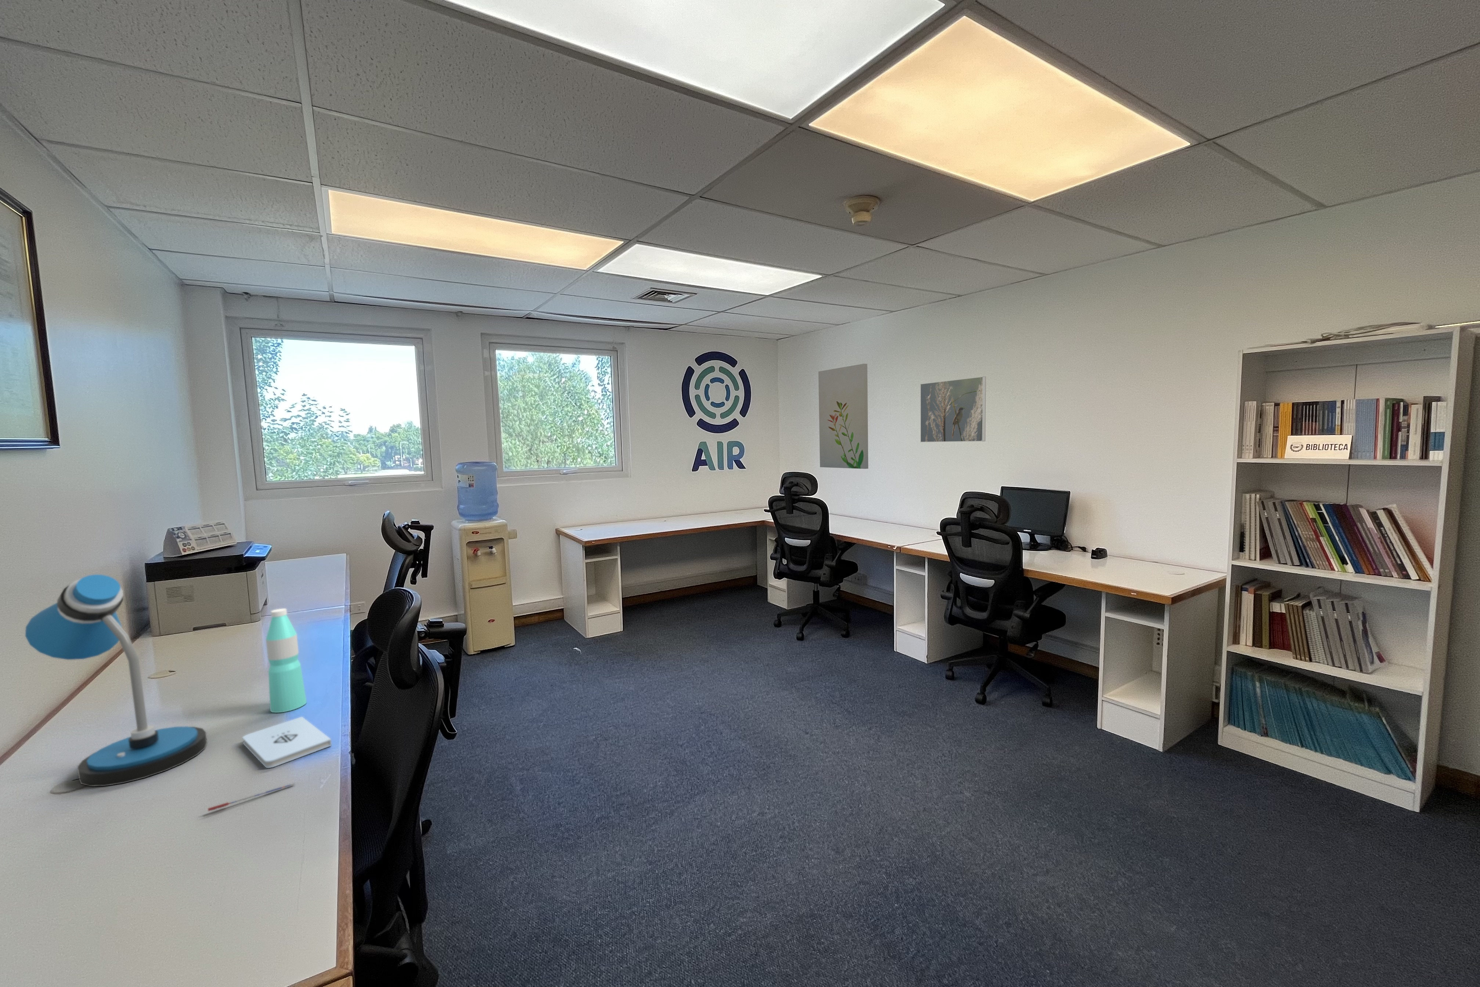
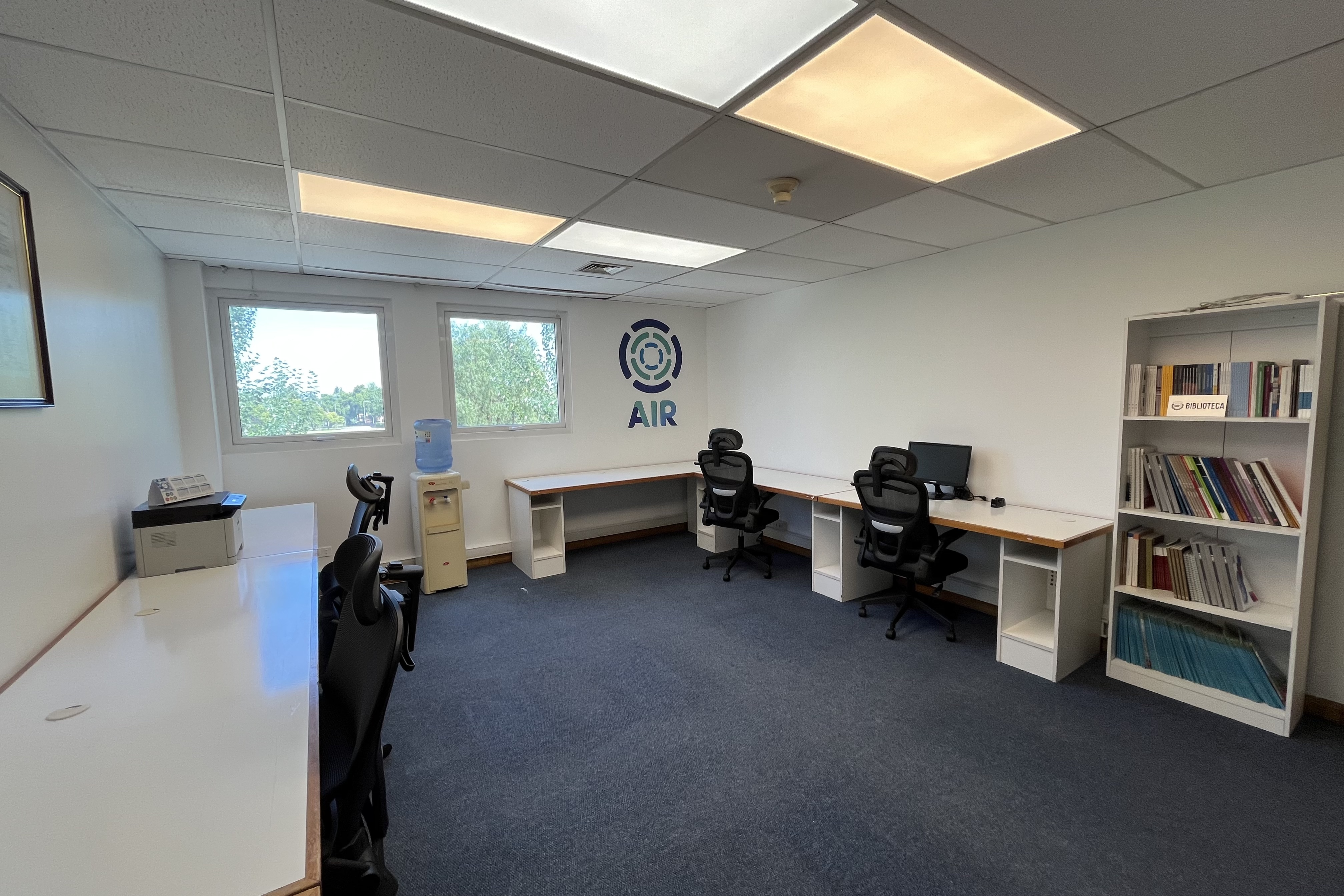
- pen [207,783,295,812]
- desk lamp [25,574,207,787]
- water bottle [265,608,307,713]
- wall art [818,364,869,469]
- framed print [919,376,987,443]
- notepad [242,716,331,769]
